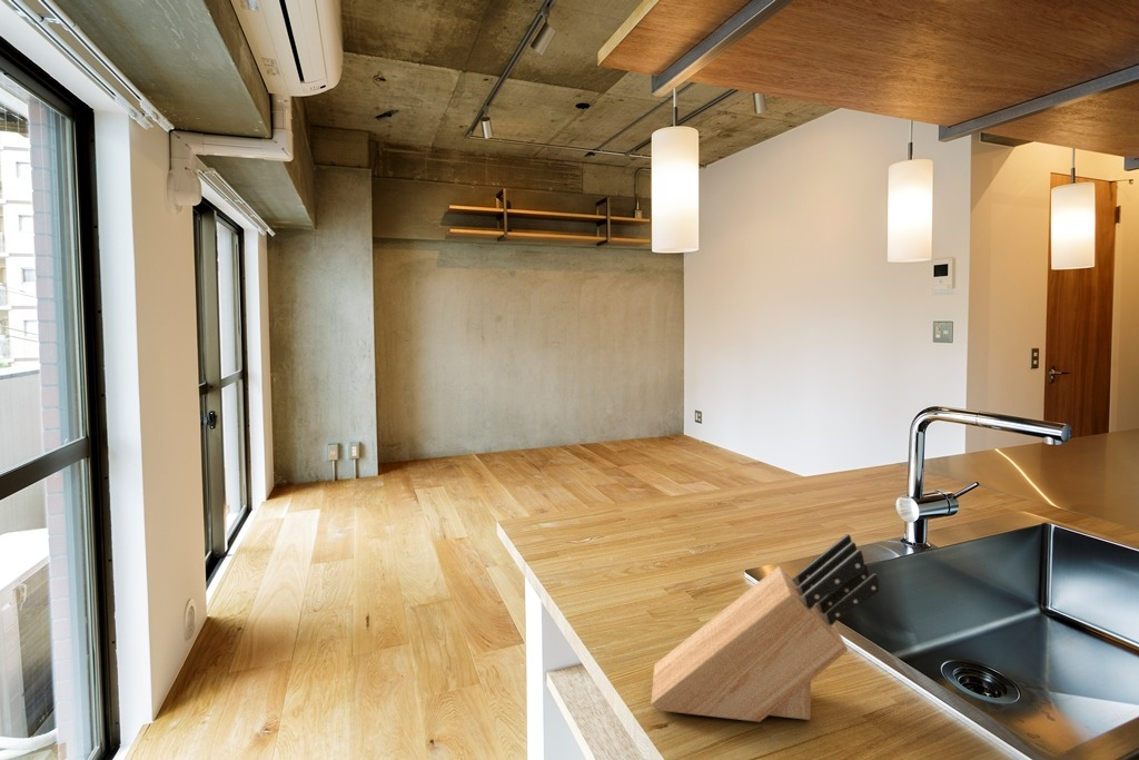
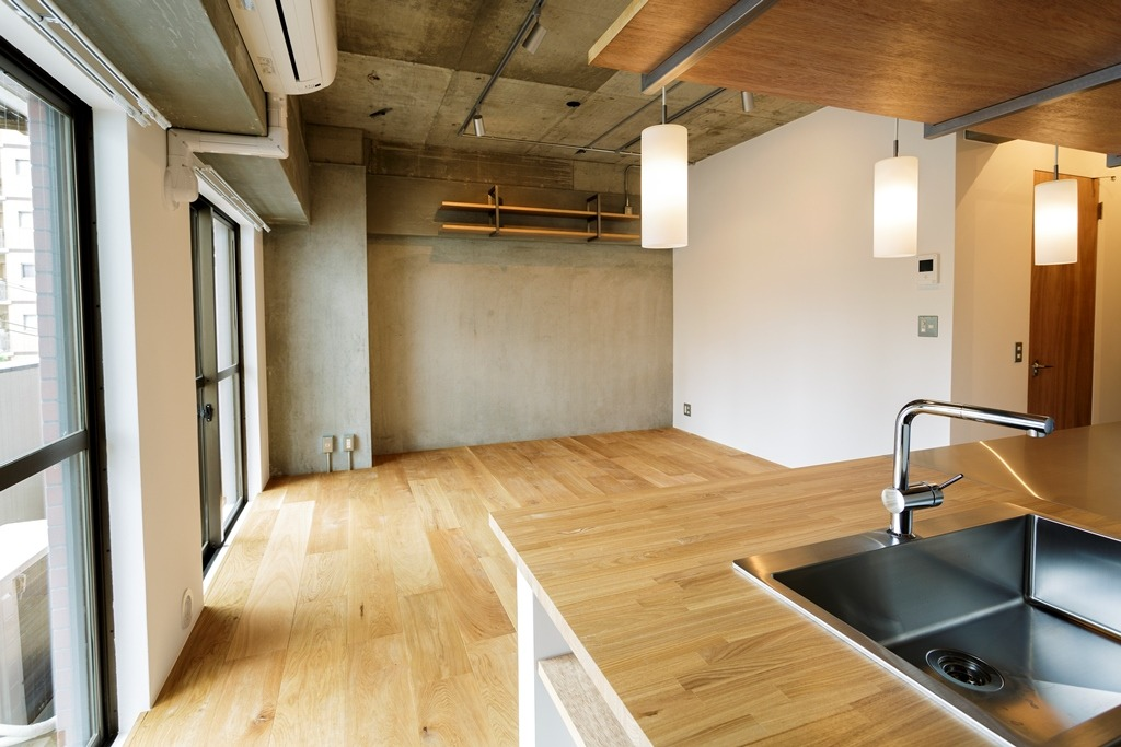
- knife block [650,533,881,723]
